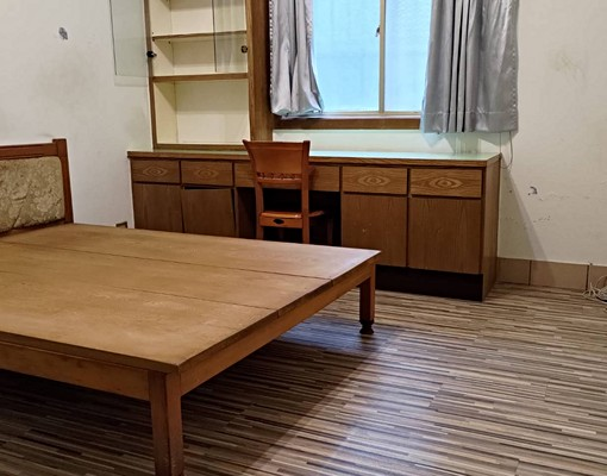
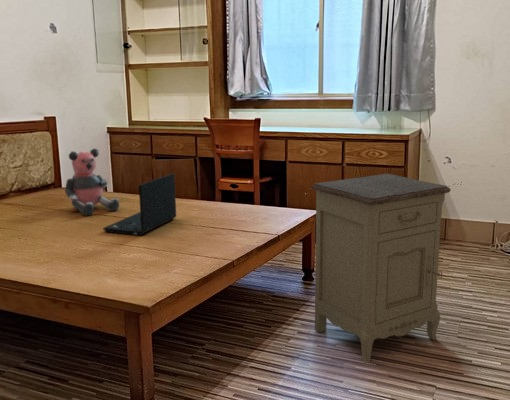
+ laptop [102,172,178,236]
+ bear [64,148,120,217]
+ nightstand [310,173,452,364]
